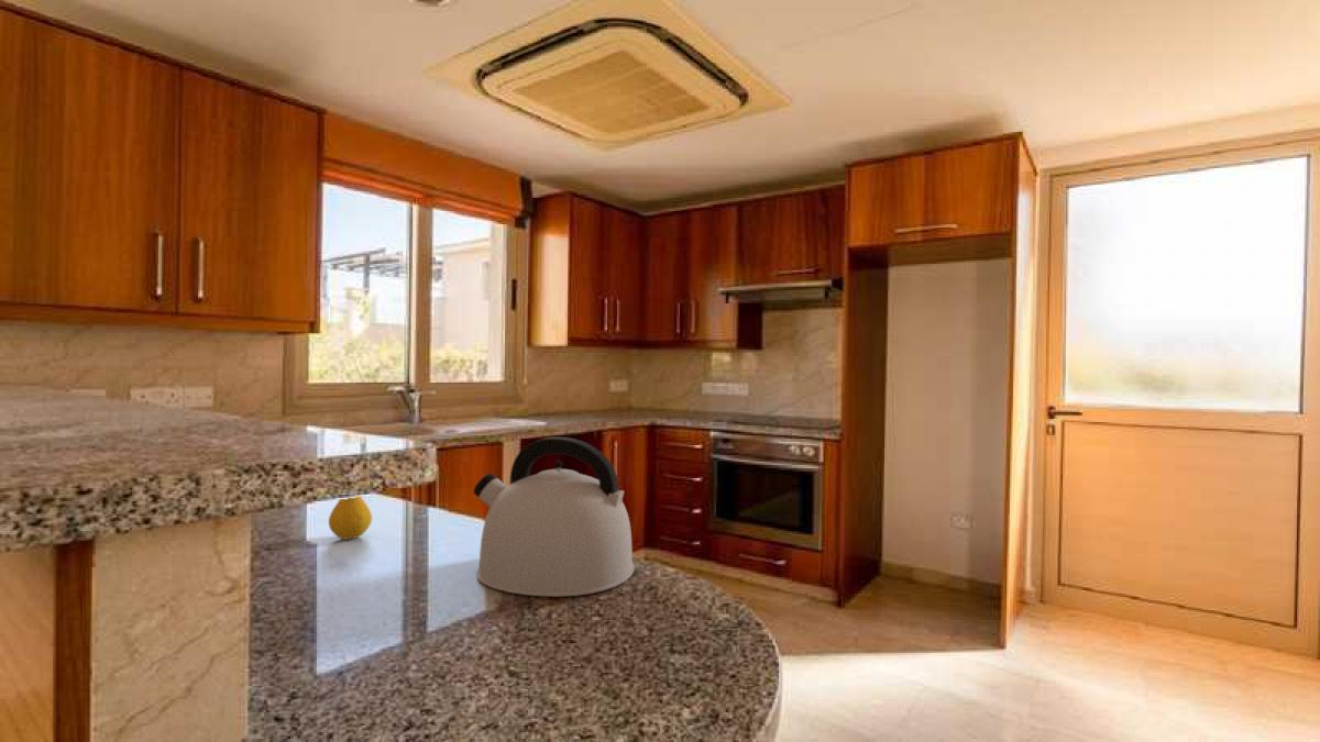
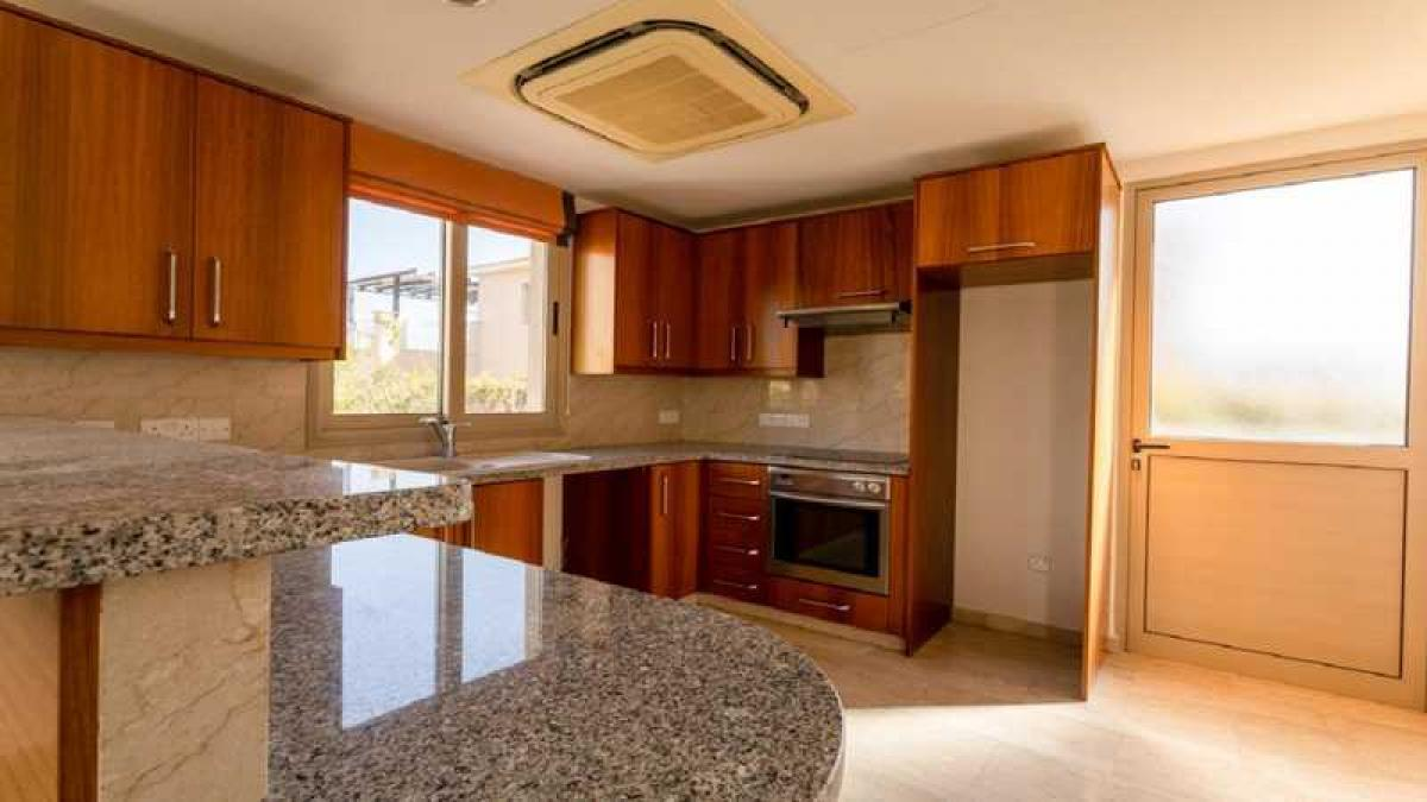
- kettle [472,436,636,598]
- fruit [328,496,373,540]
